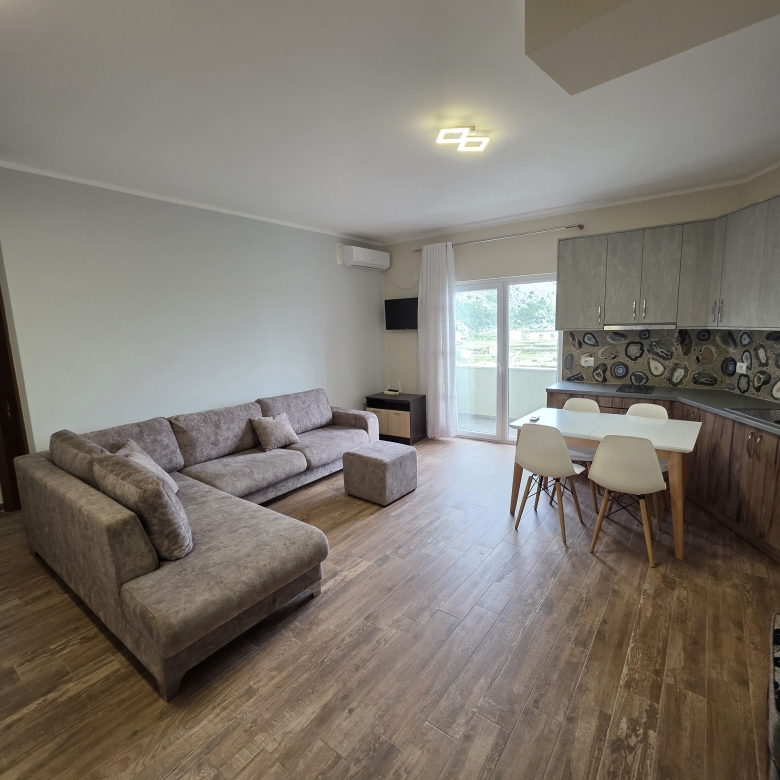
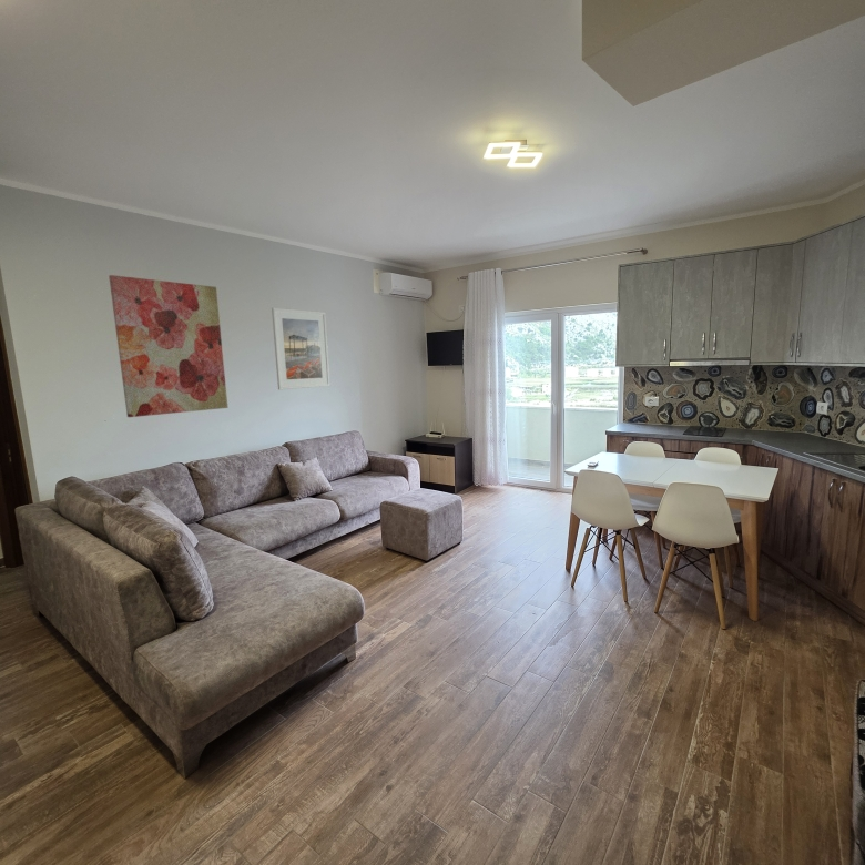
+ wall art [108,274,230,418]
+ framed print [271,307,332,390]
